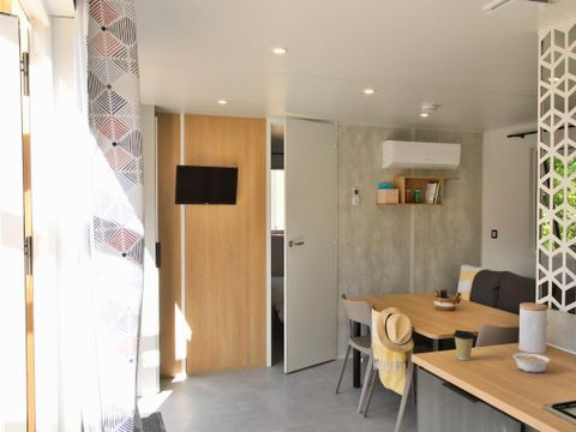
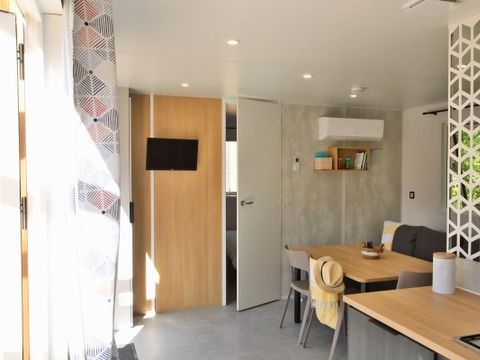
- coffee cup [452,329,475,361]
- legume [505,349,551,374]
